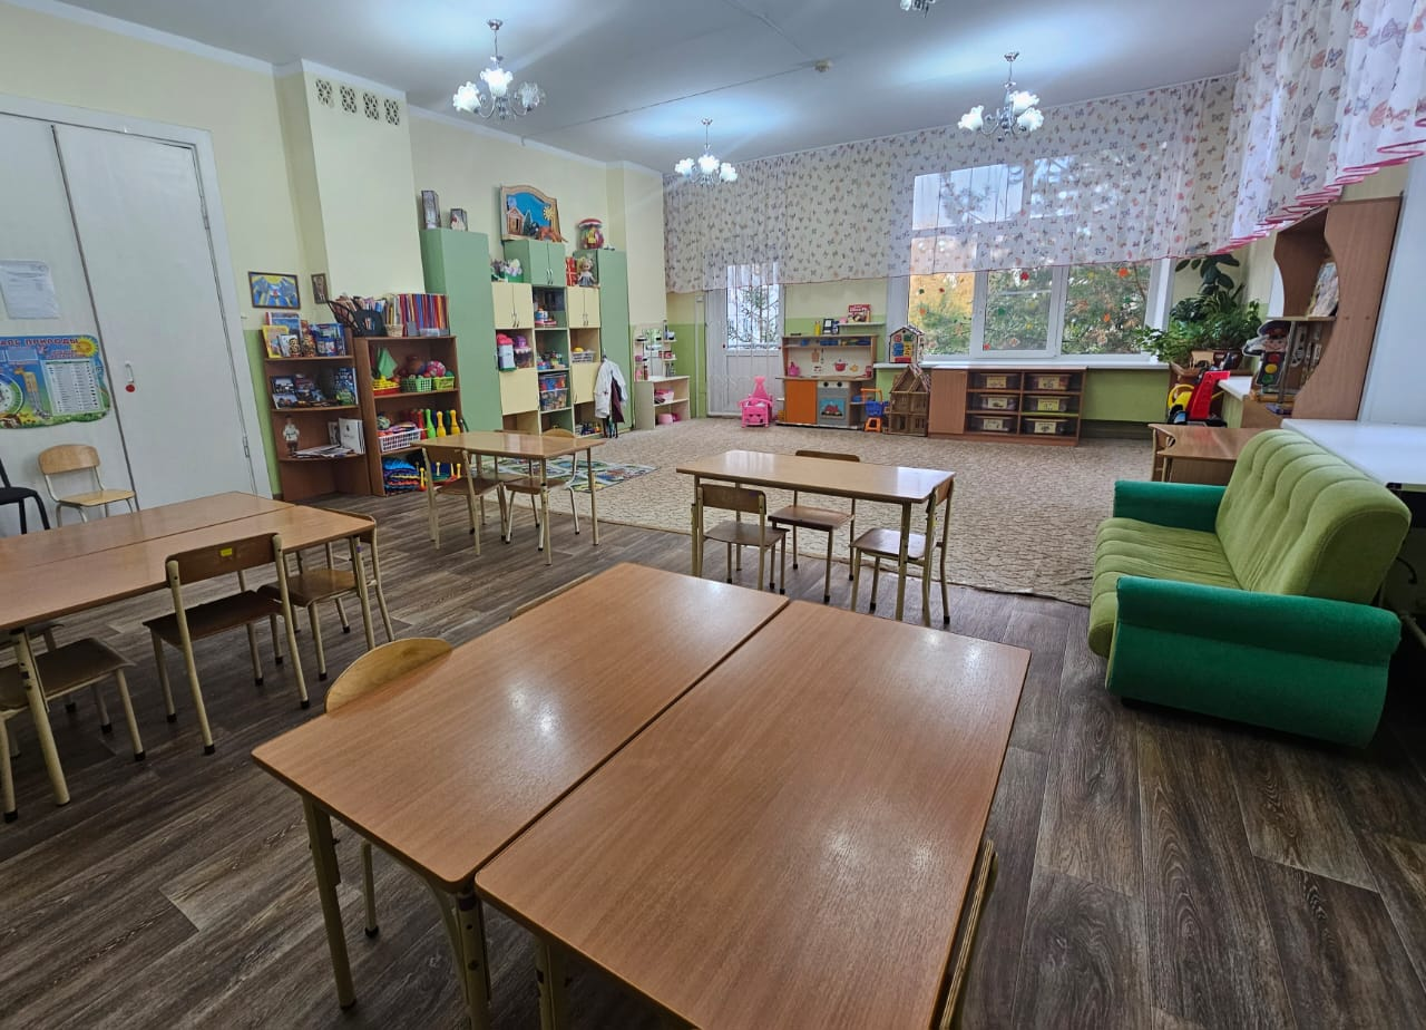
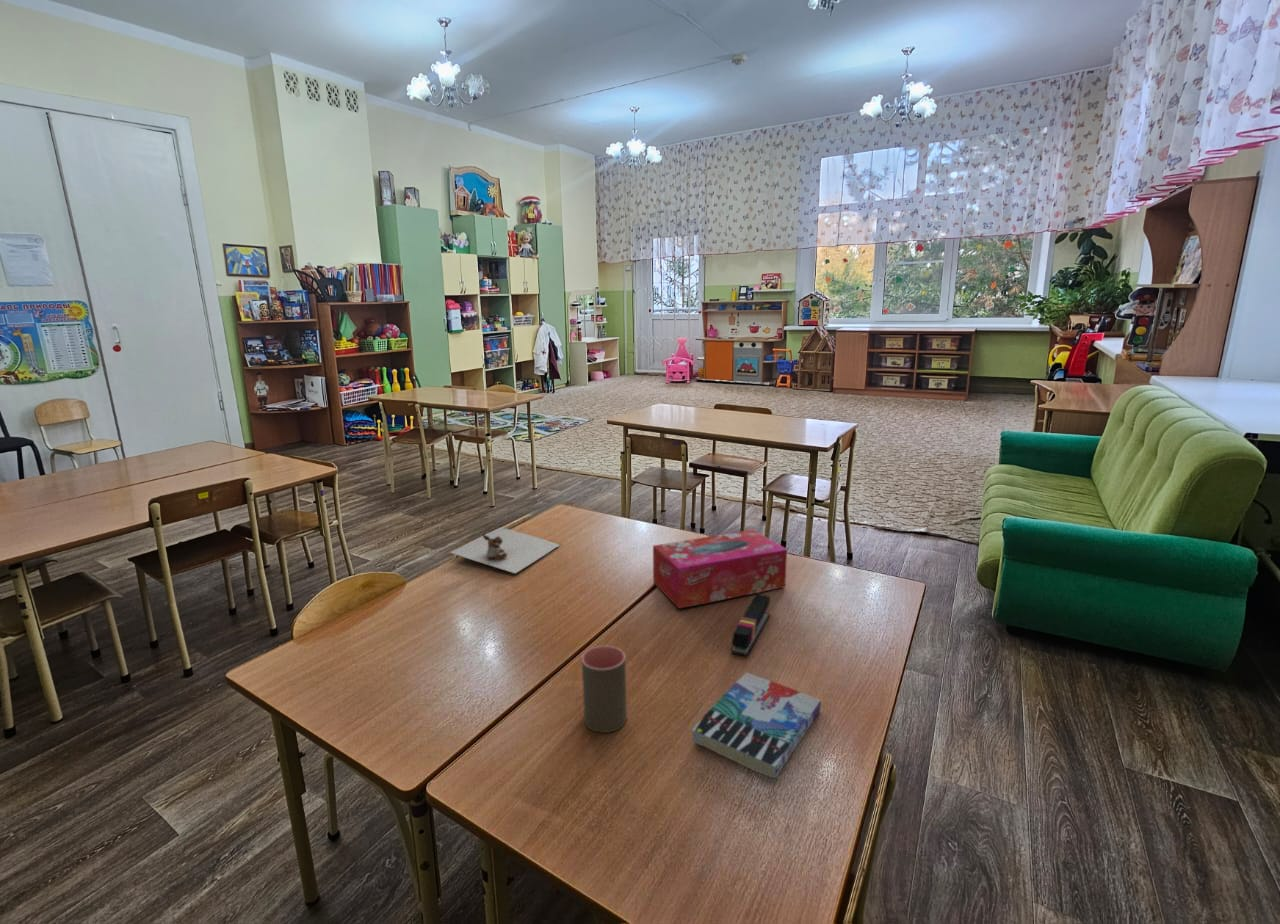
+ tissue box [652,529,788,609]
+ cup [581,645,628,734]
+ toy bear [449,527,561,574]
+ book [691,672,822,779]
+ stapler [730,593,771,657]
